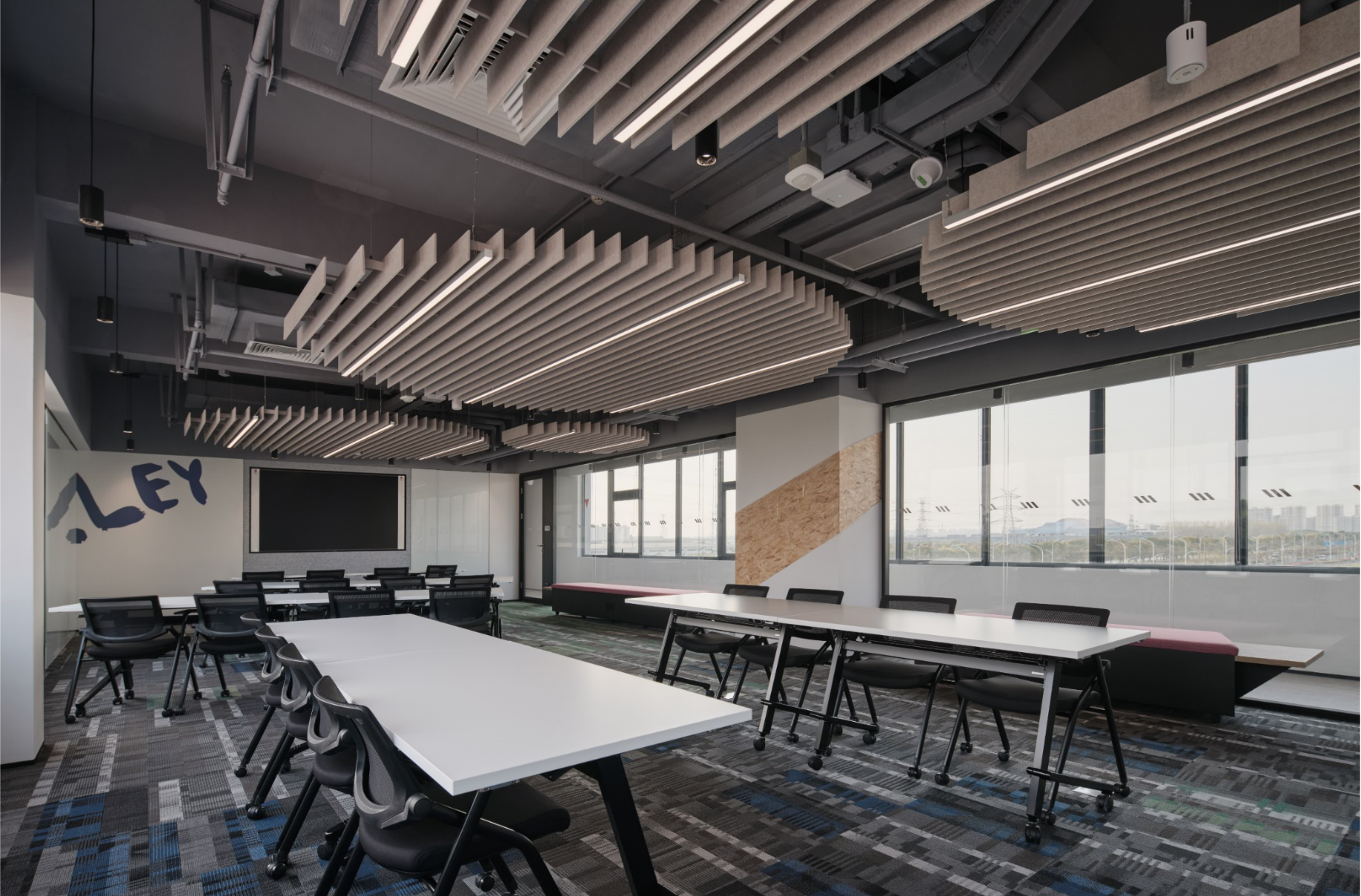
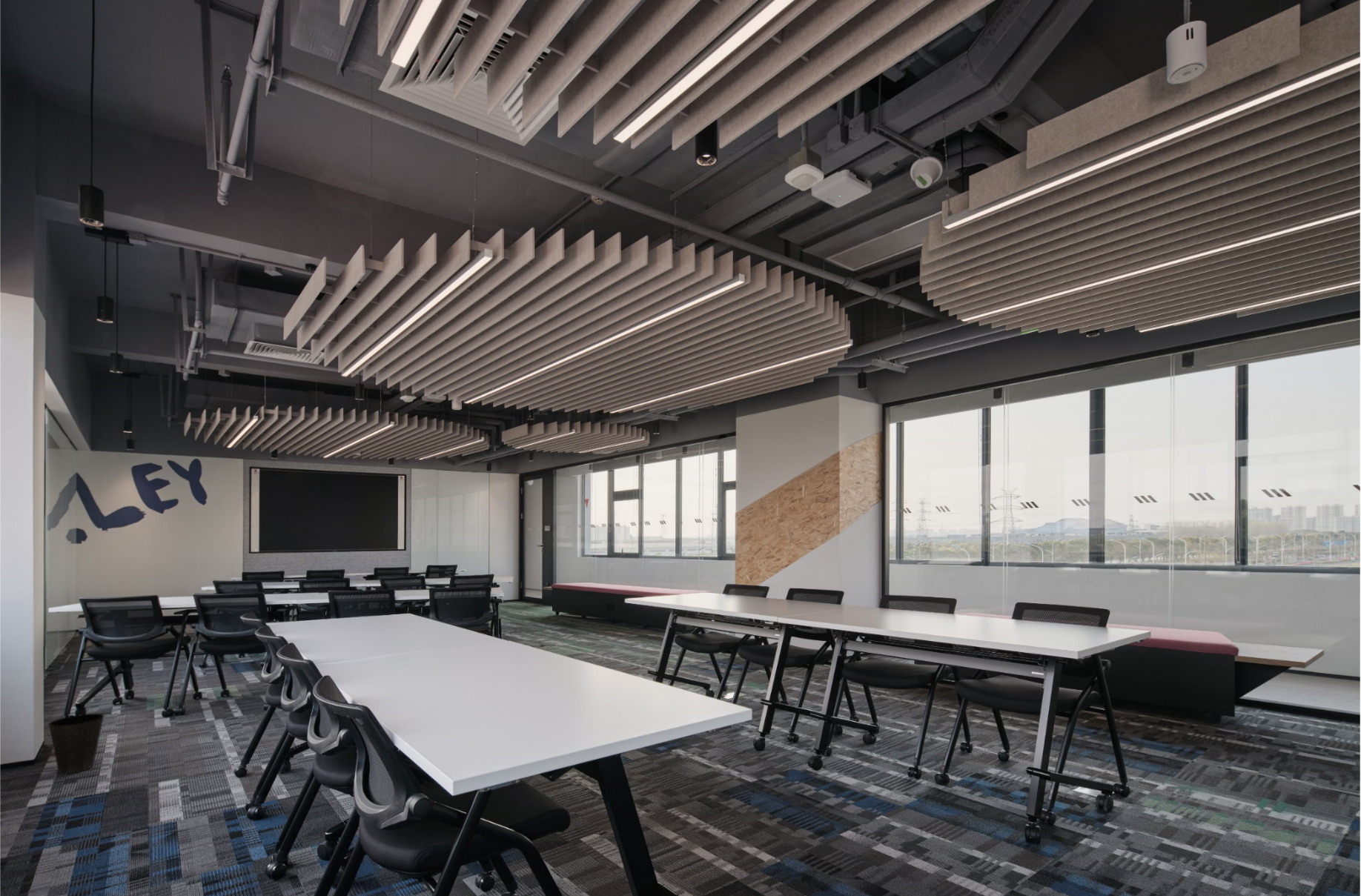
+ waste basket [47,713,105,774]
